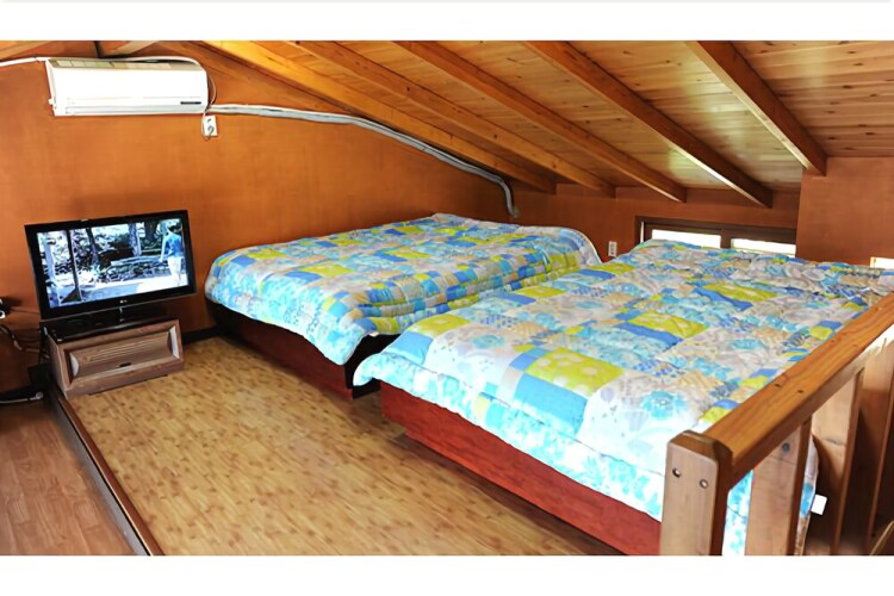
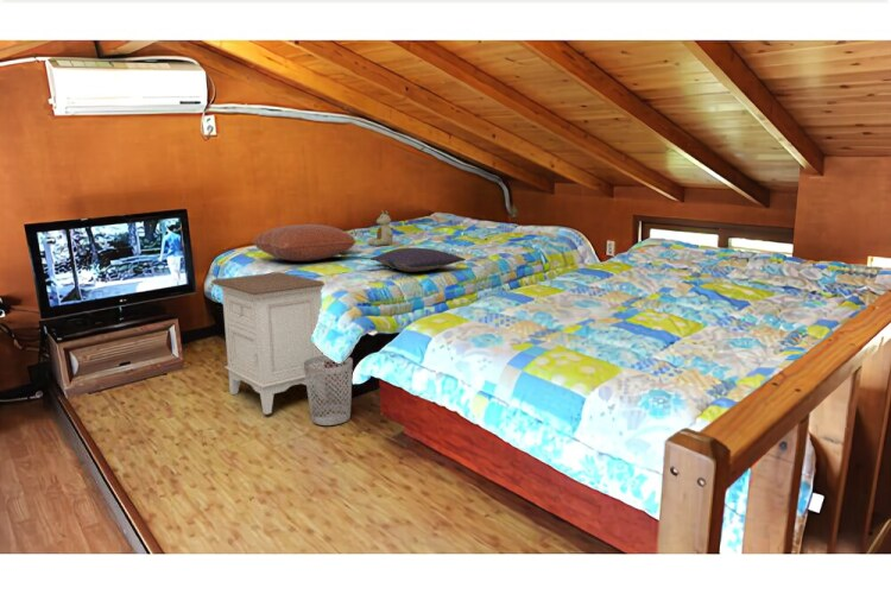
+ wastebasket [304,354,354,426]
+ pillow [252,223,358,263]
+ stuffed bear [367,210,394,247]
+ pillow [368,247,467,273]
+ nightstand [210,271,327,416]
